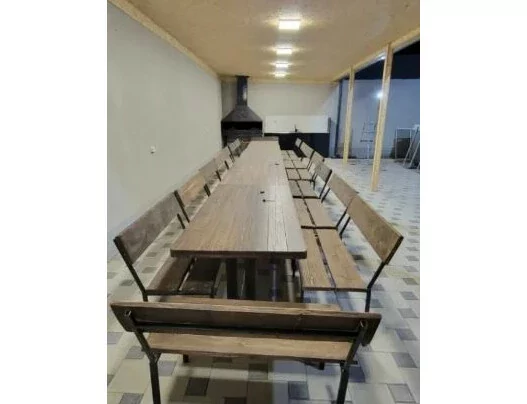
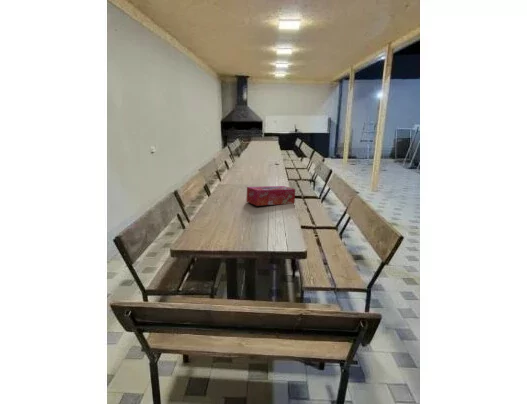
+ tissue box [245,185,296,207]
